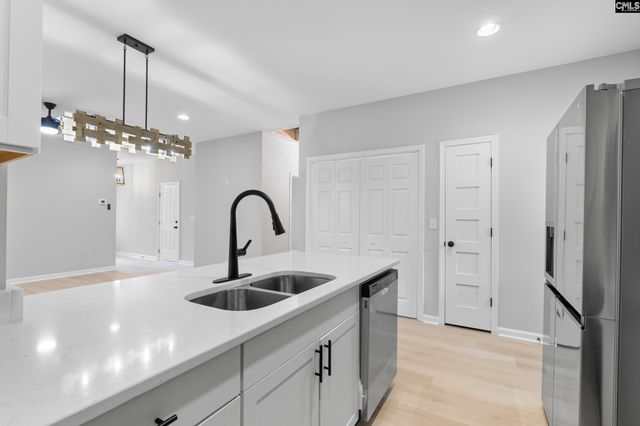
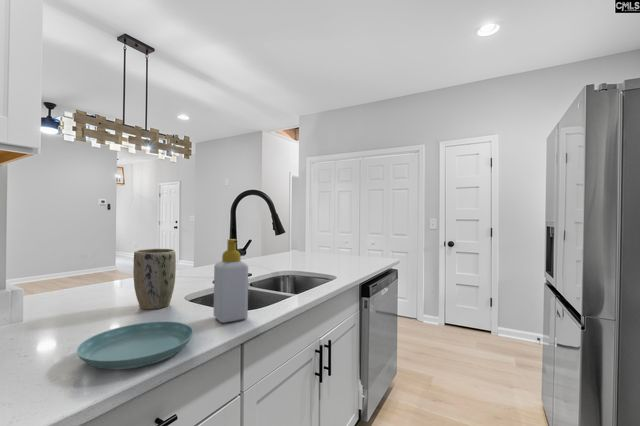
+ plant pot [132,248,177,310]
+ saucer [76,321,194,371]
+ soap bottle [213,238,249,324]
